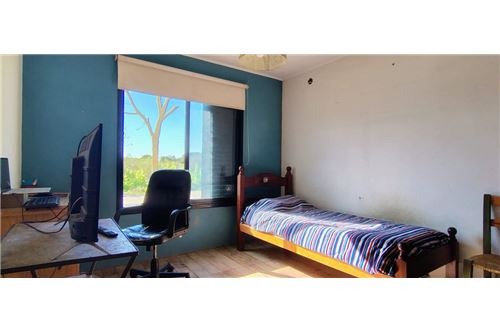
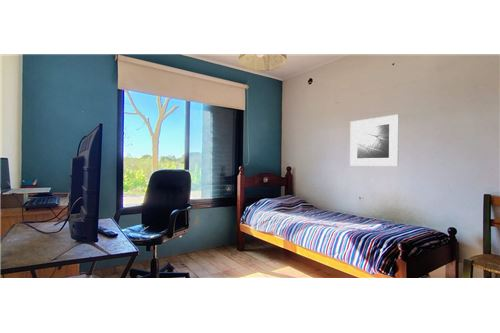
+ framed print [349,113,400,167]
